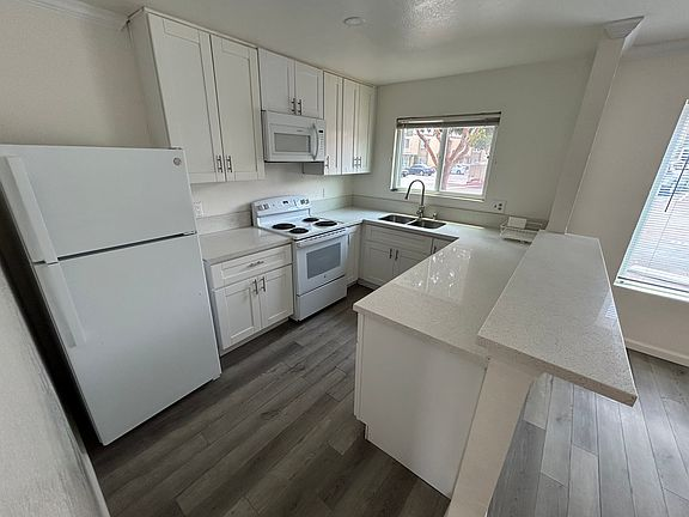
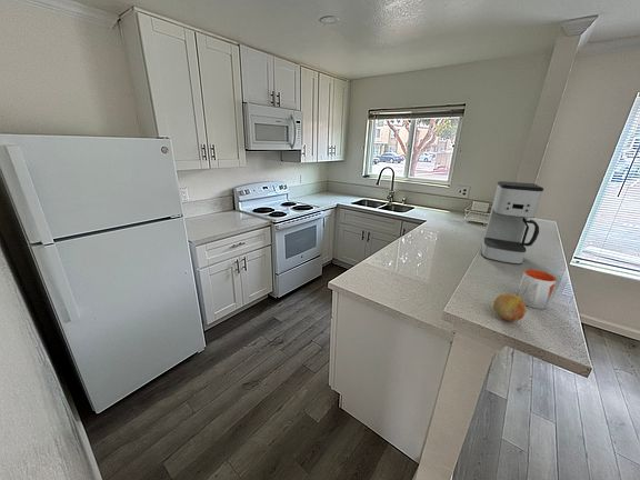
+ coffee maker [480,180,544,266]
+ fruit [492,292,527,322]
+ mug [516,269,558,310]
